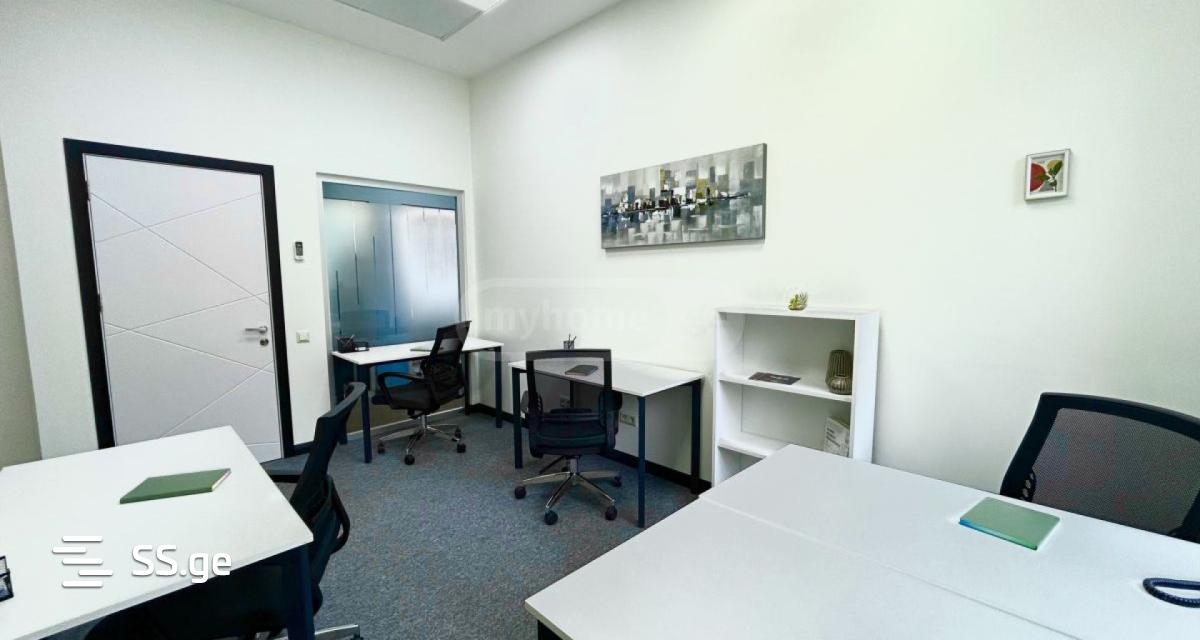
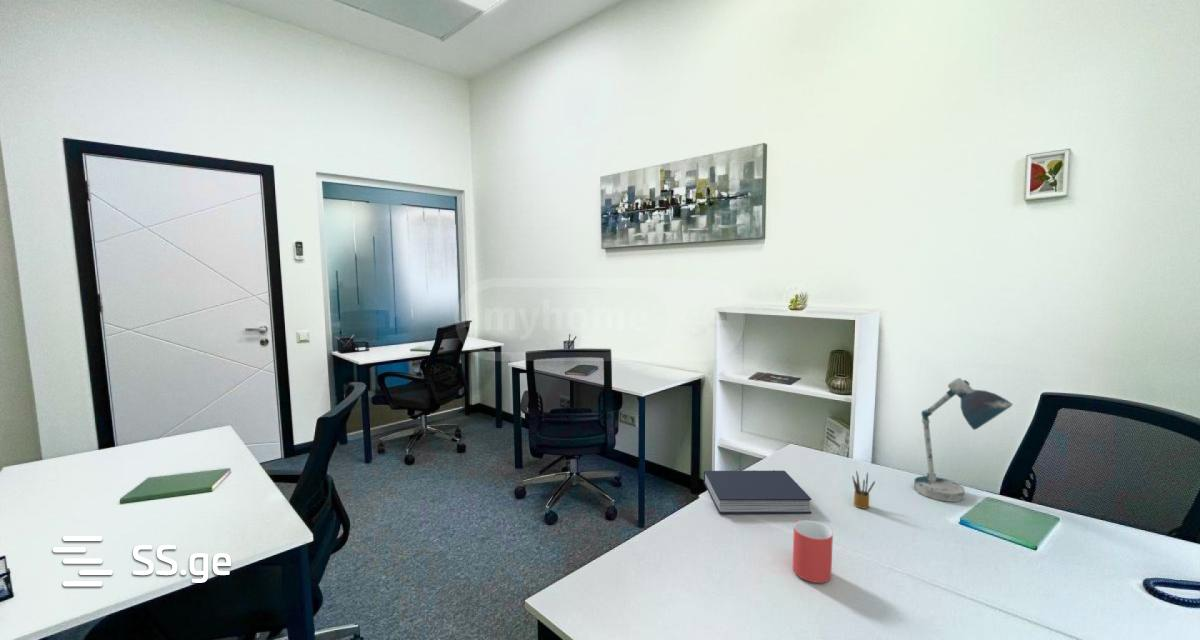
+ desk lamp [913,377,1014,503]
+ book [703,469,813,515]
+ pencil box [851,469,876,510]
+ mug [792,519,834,584]
